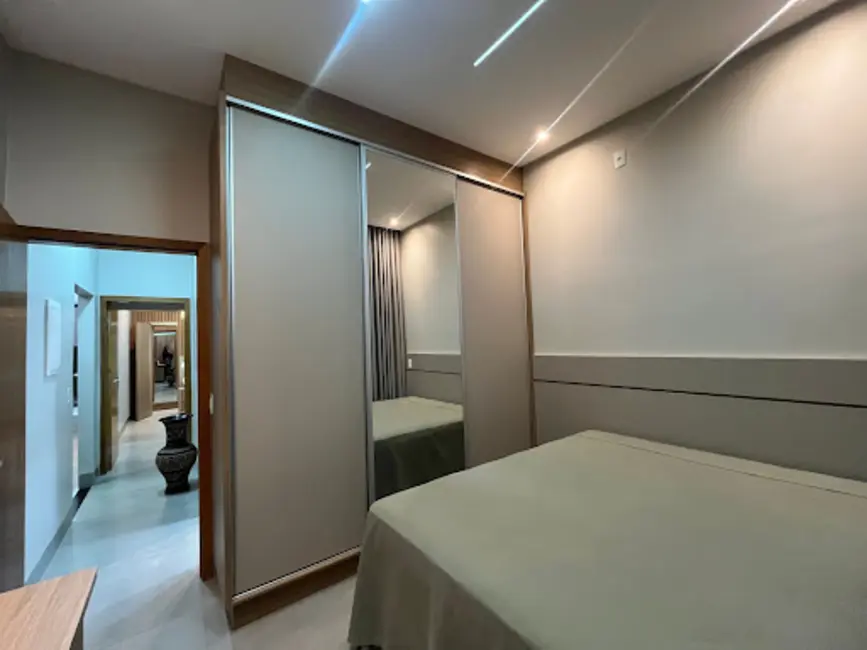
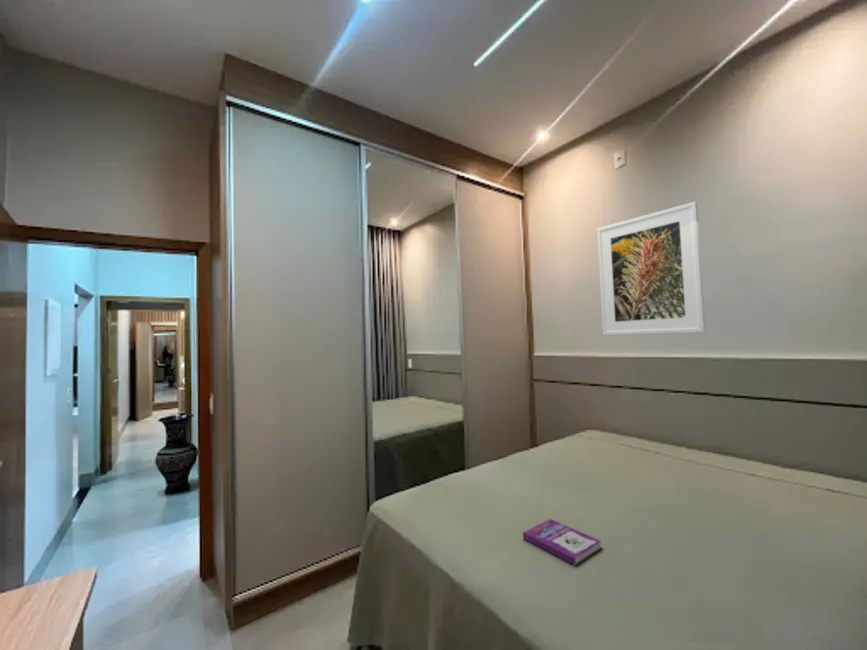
+ book [522,518,603,567]
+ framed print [596,200,707,336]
